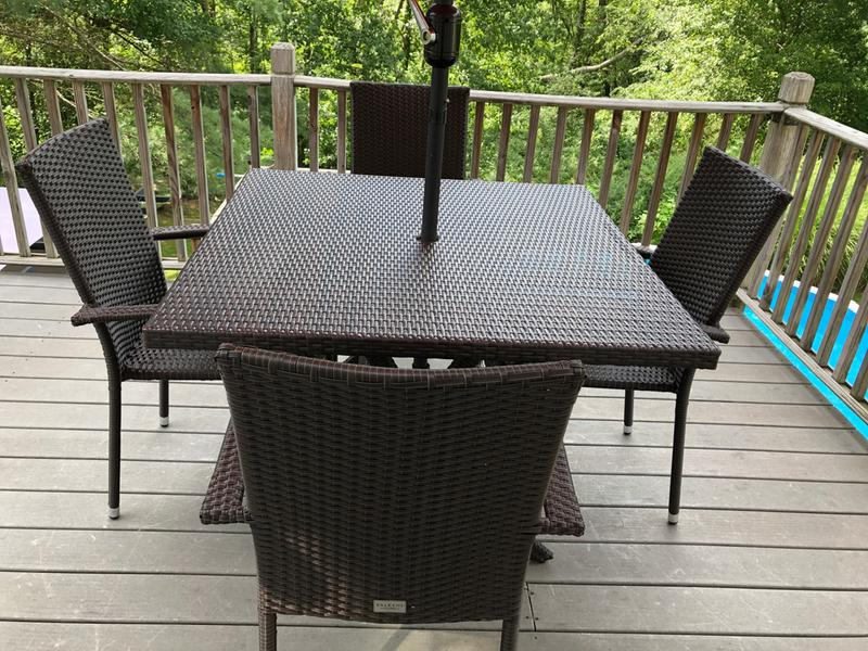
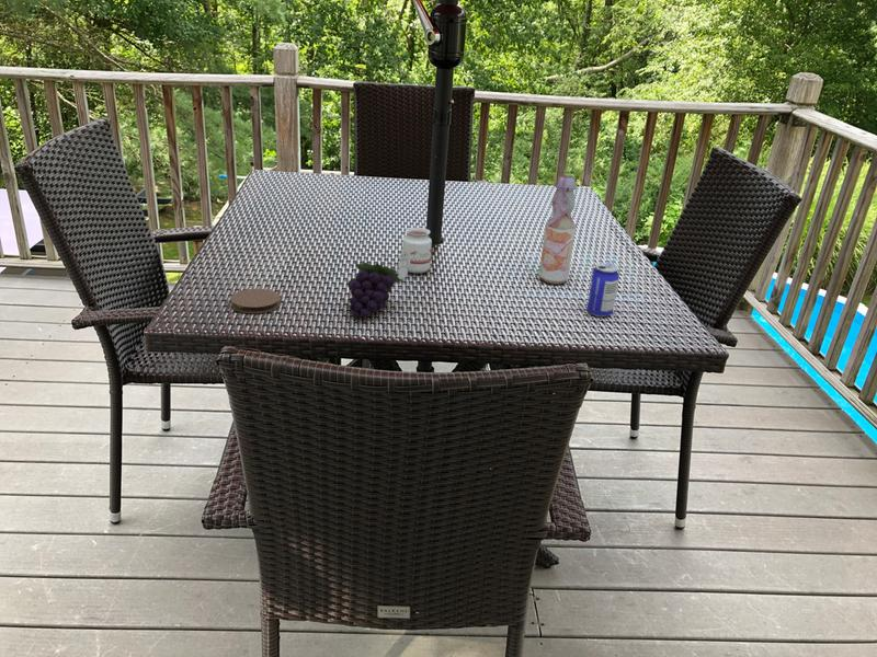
+ candle [396,227,433,280]
+ beer can [586,260,620,318]
+ fruit [346,262,403,320]
+ coaster [229,288,282,314]
+ bottle [538,174,578,286]
